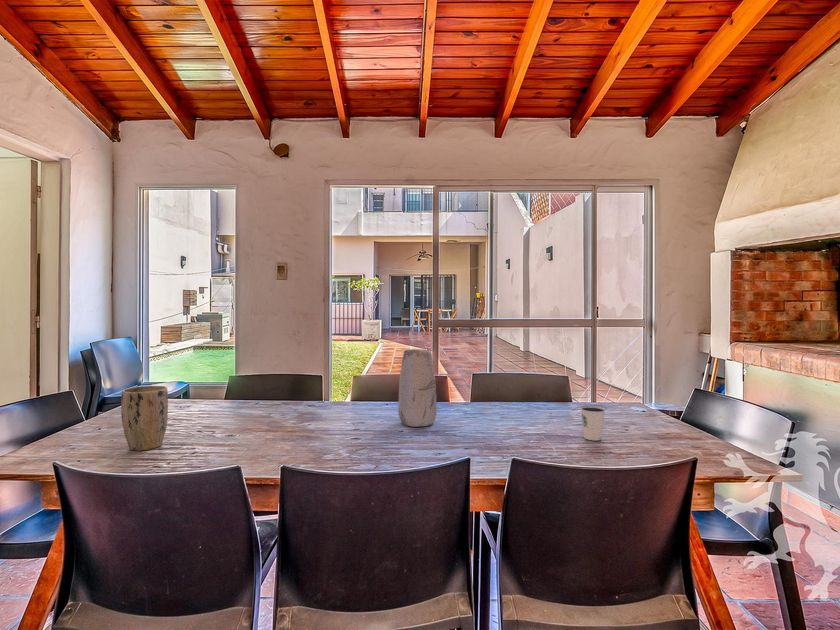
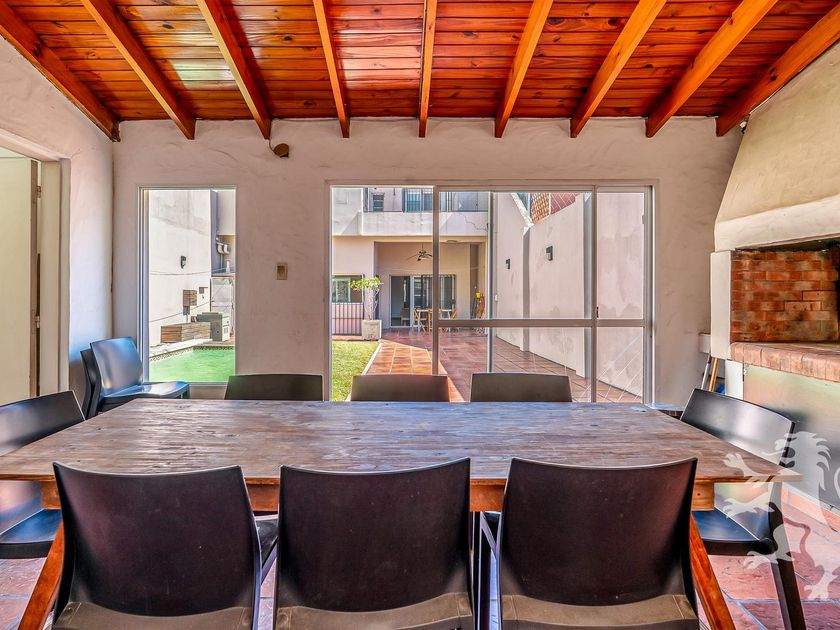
- dixie cup [580,406,606,441]
- plant pot [120,385,169,452]
- vase [397,348,438,428]
